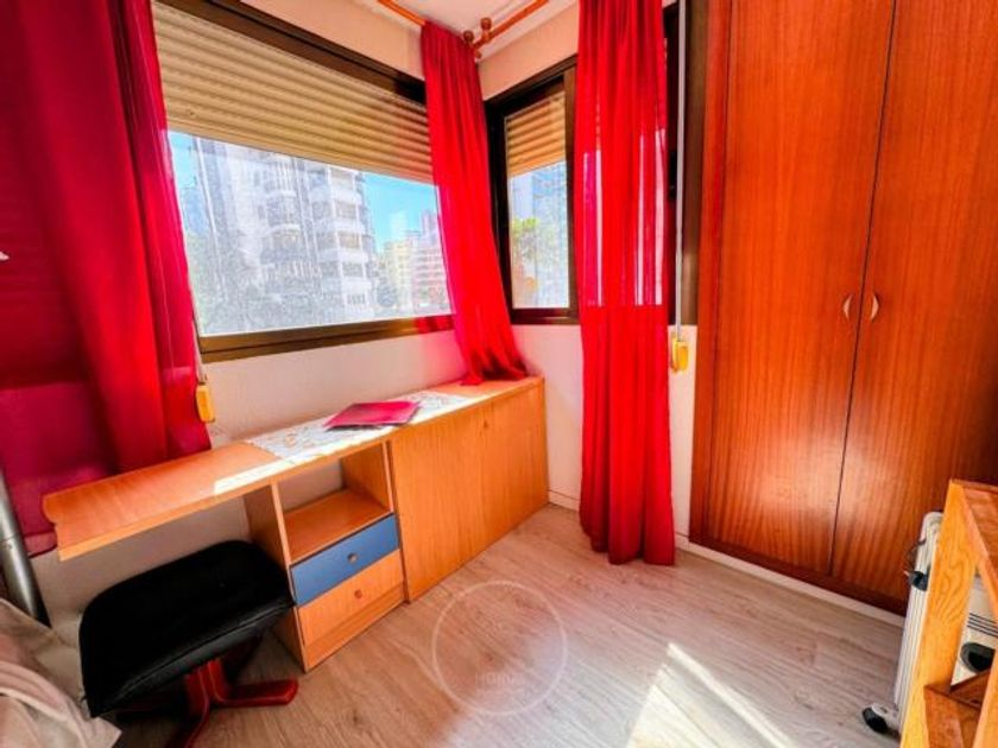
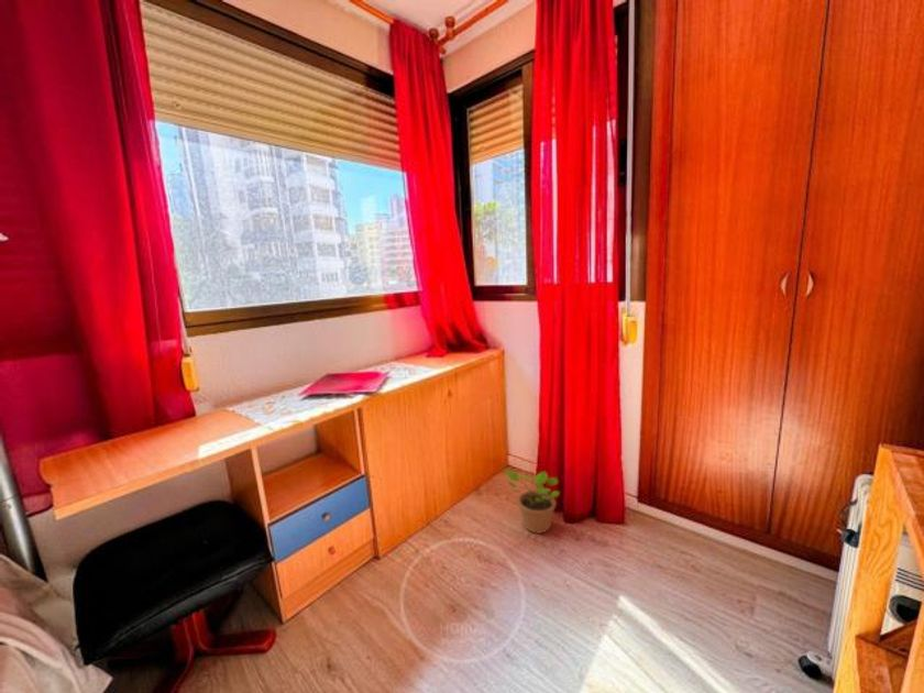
+ potted plant [503,468,561,535]
